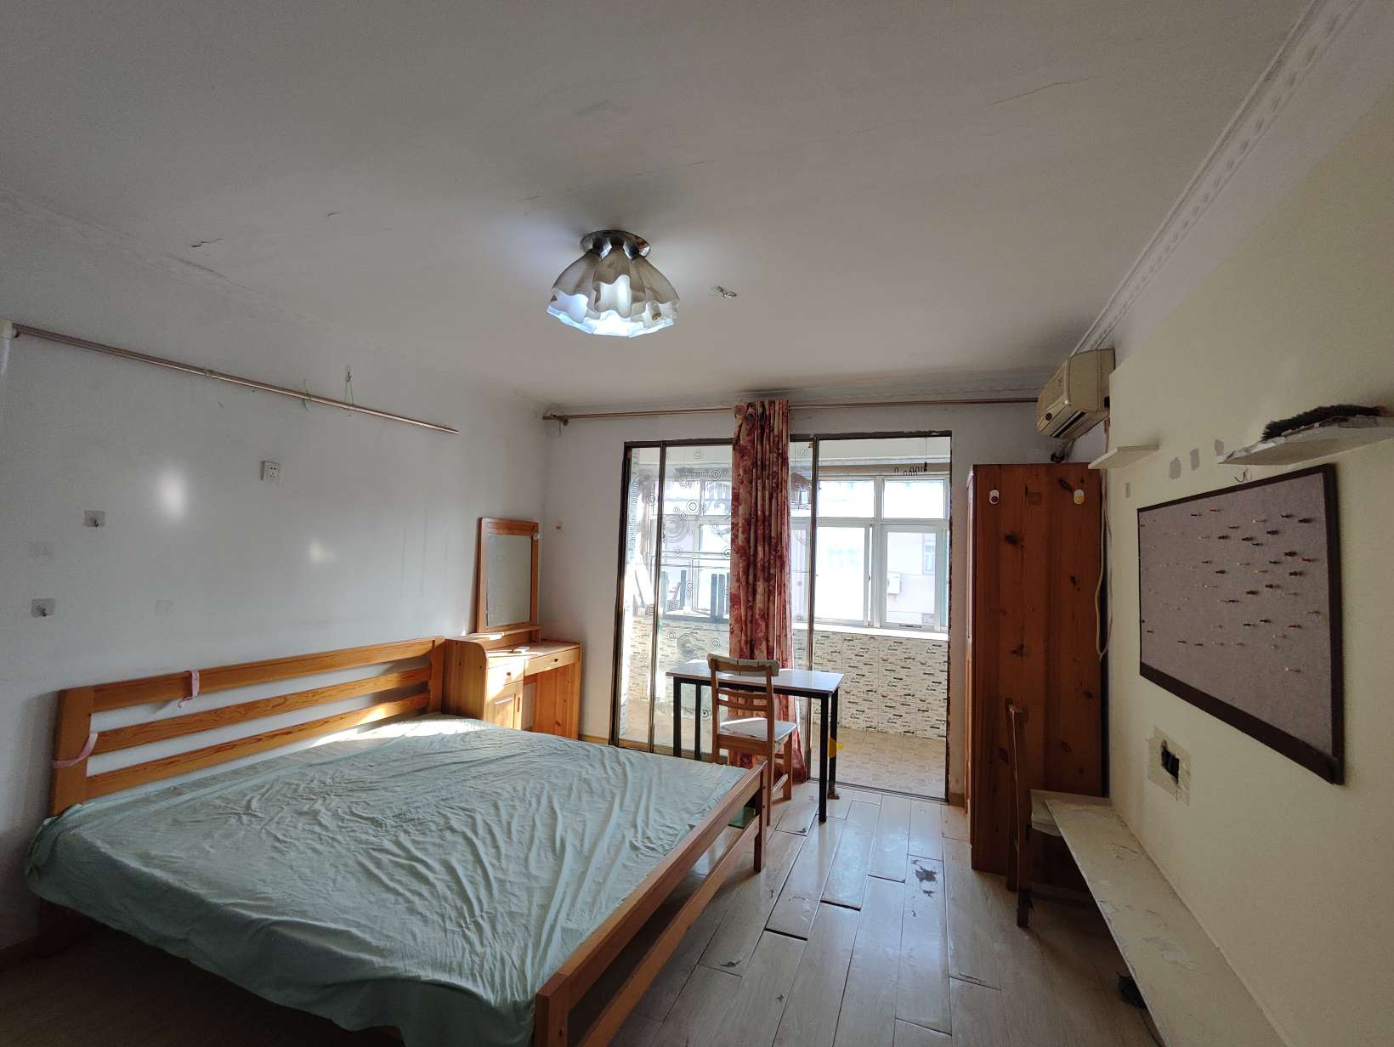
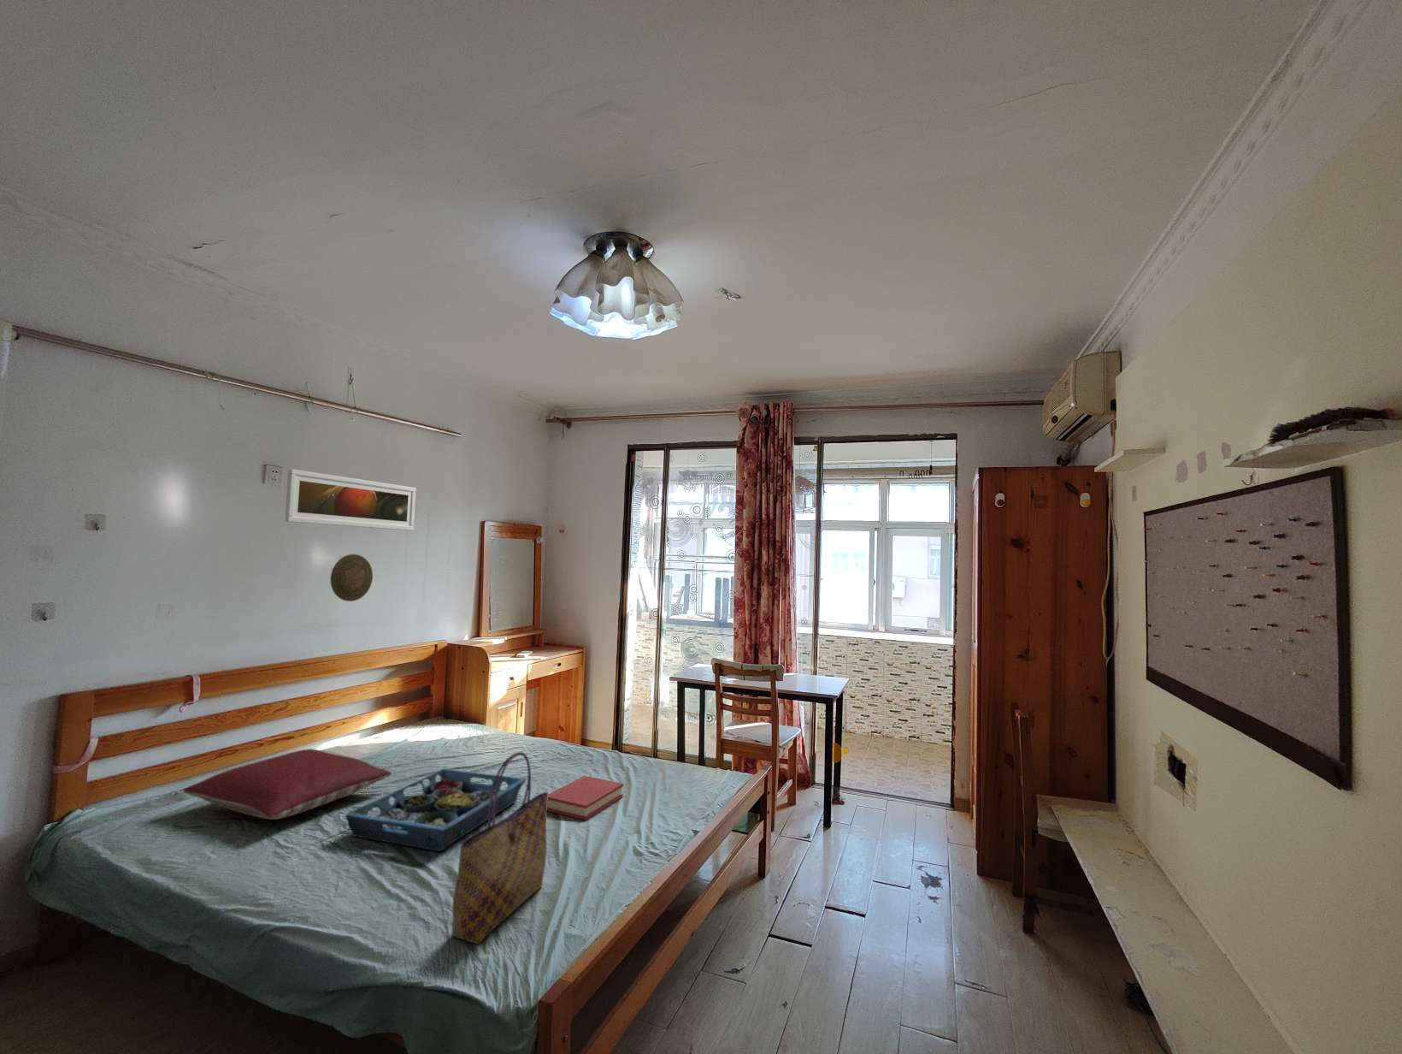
+ serving tray [344,767,528,852]
+ decorative plate [330,554,374,602]
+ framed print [283,468,417,531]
+ hardback book [547,775,624,822]
+ pillow [183,747,393,820]
+ tote bag [451,751,549,946]
